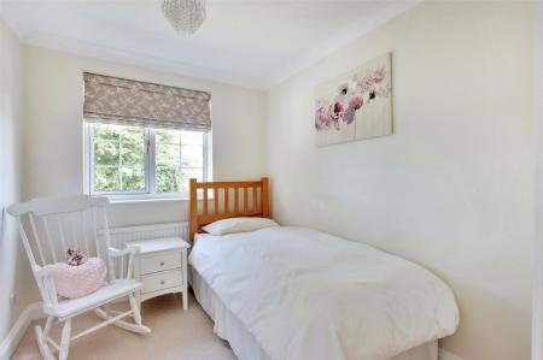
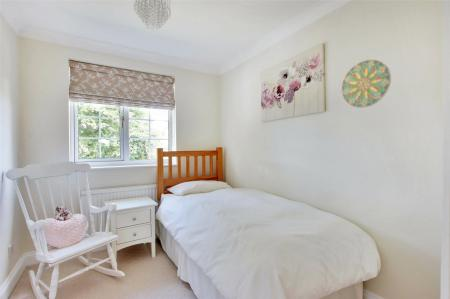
+ decorative plate [341,58,392,109]
